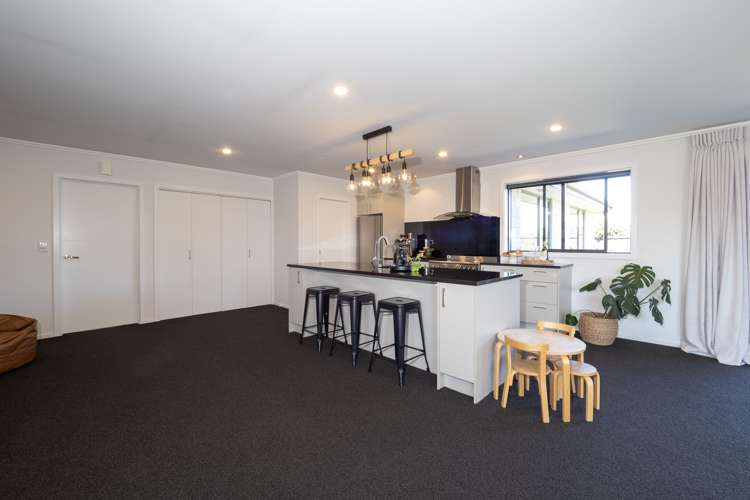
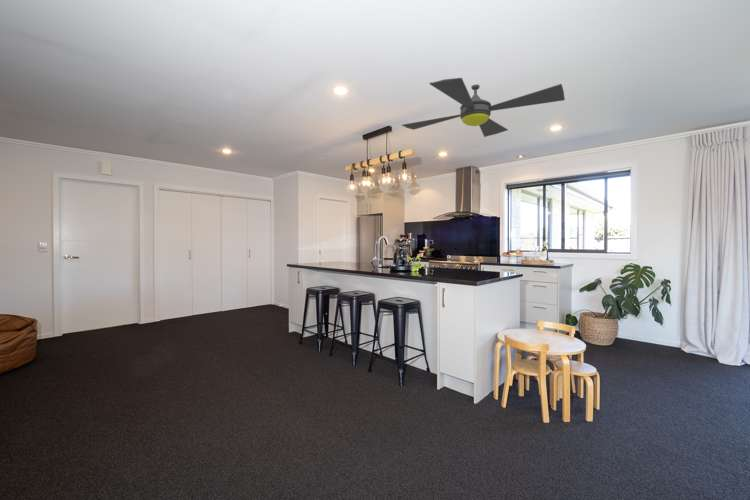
+ ceiling fan [401,77,566,138]
